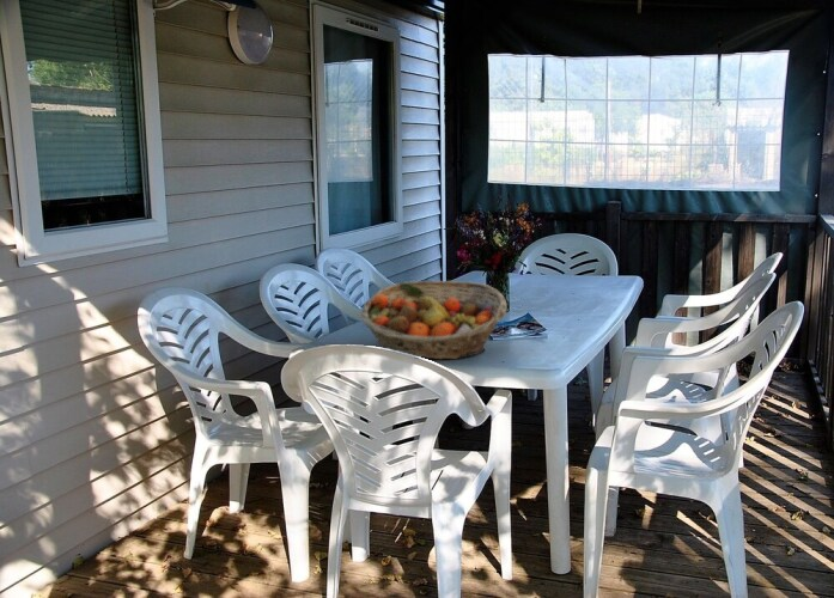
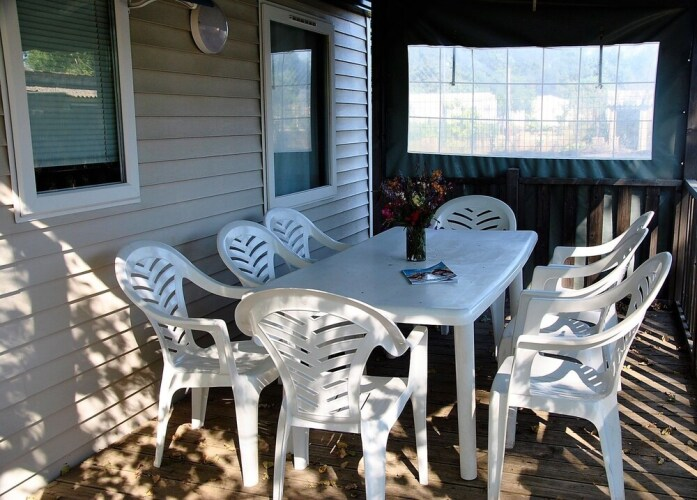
- fruit basket [359,280,507,361]
